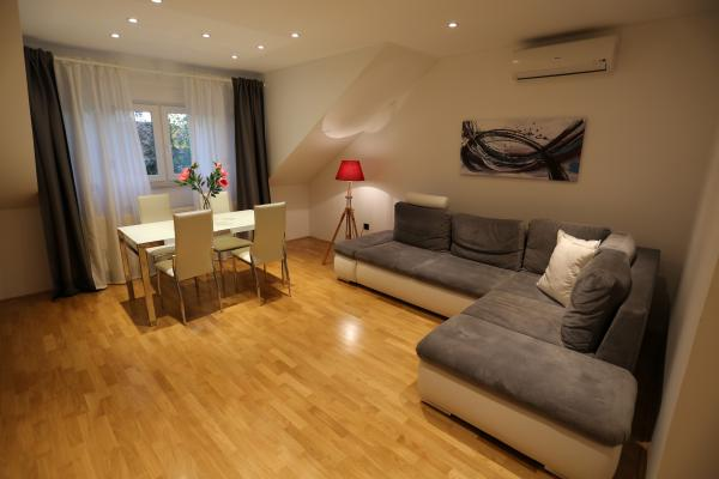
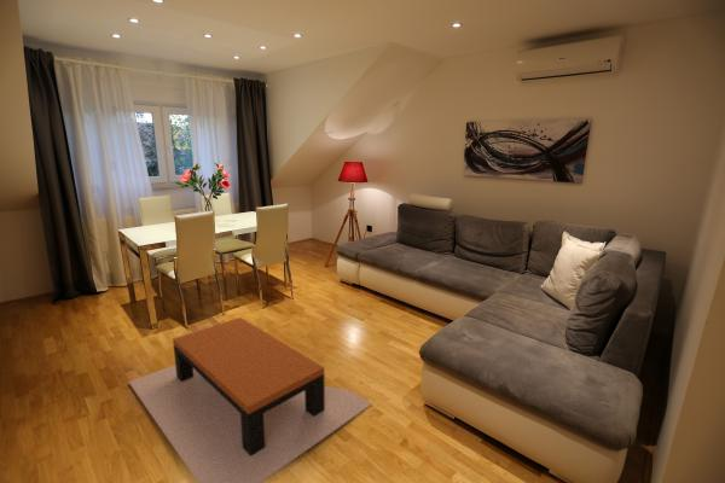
+ coffee table [128,316,373,483]
